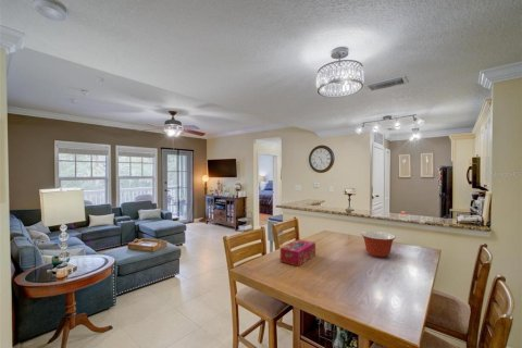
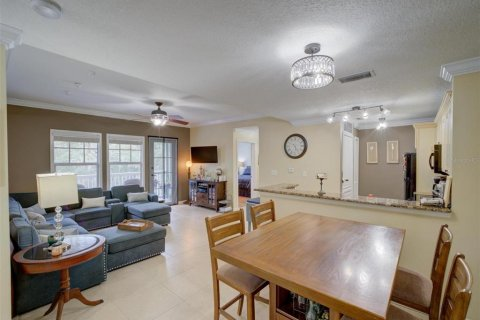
- tissue box [279,238,316,268]
- mixing bowl [360,231,397,259]
